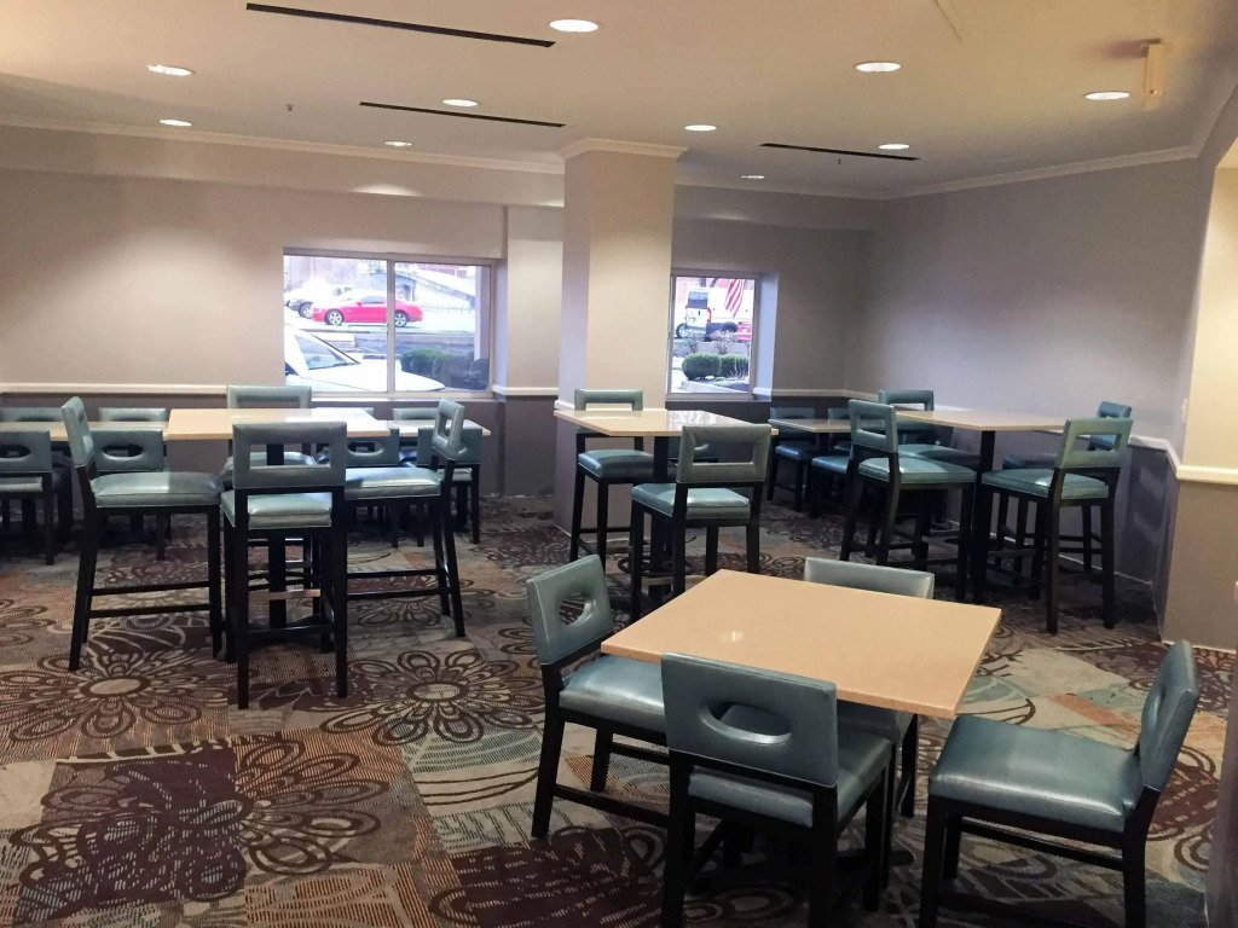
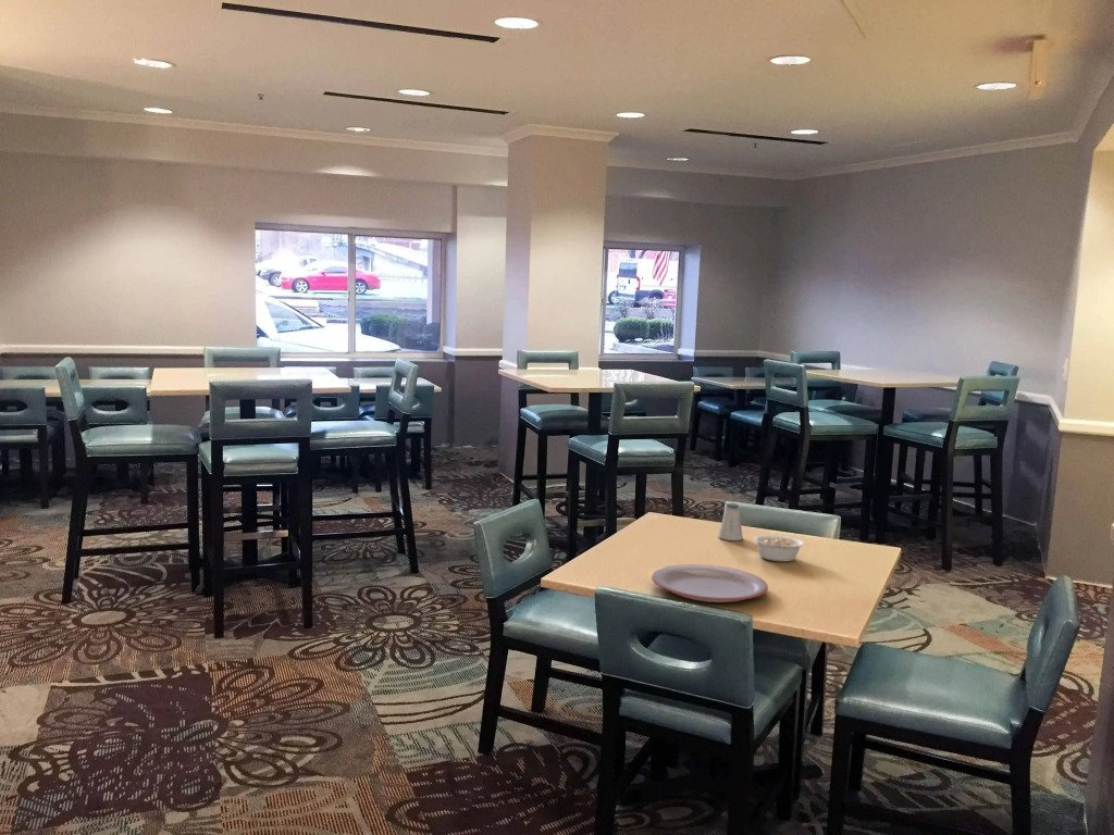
+ saltshaker [717,502,744,541]
+ plate [651,563,769,603]
+ legume [752,534,812,562]
